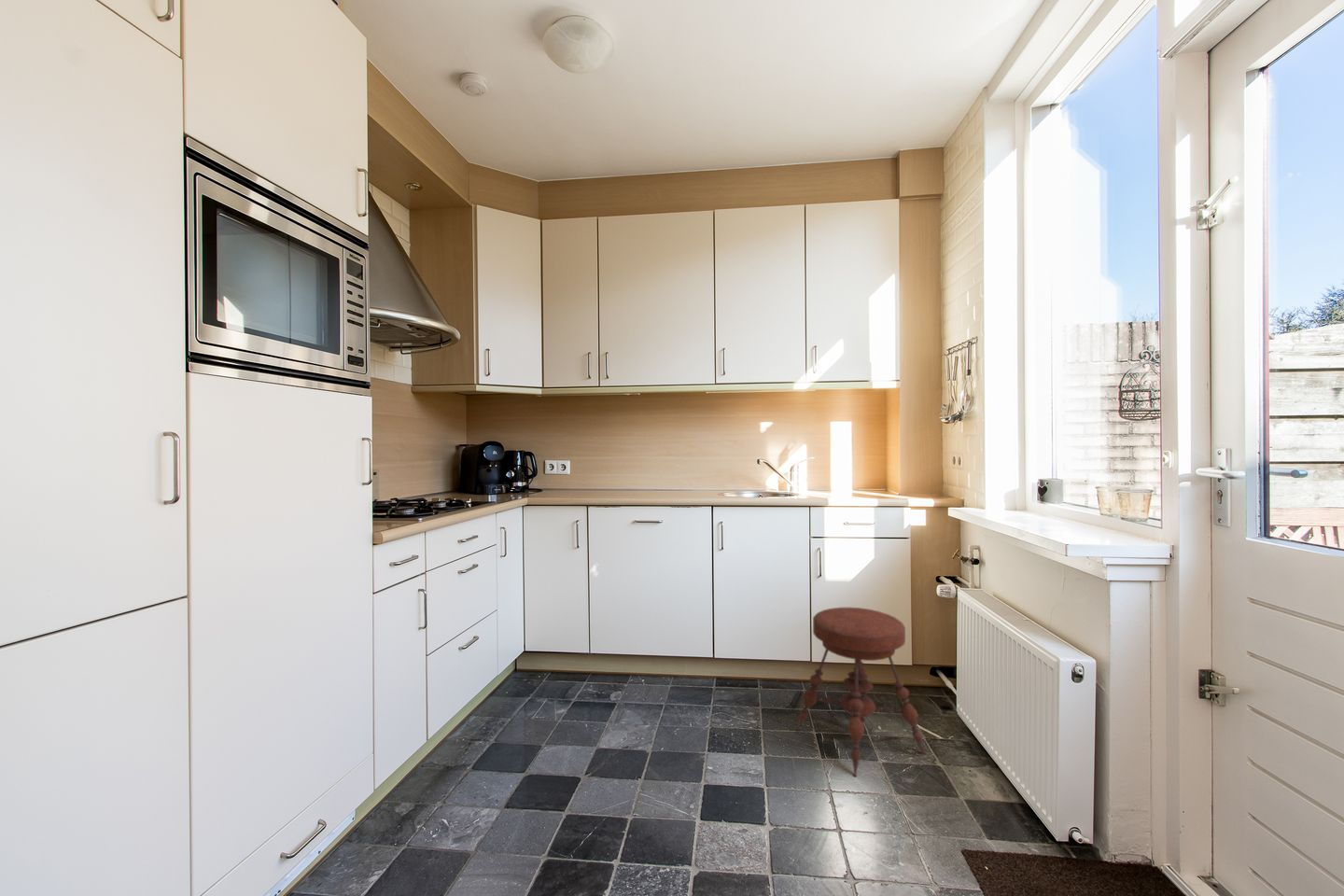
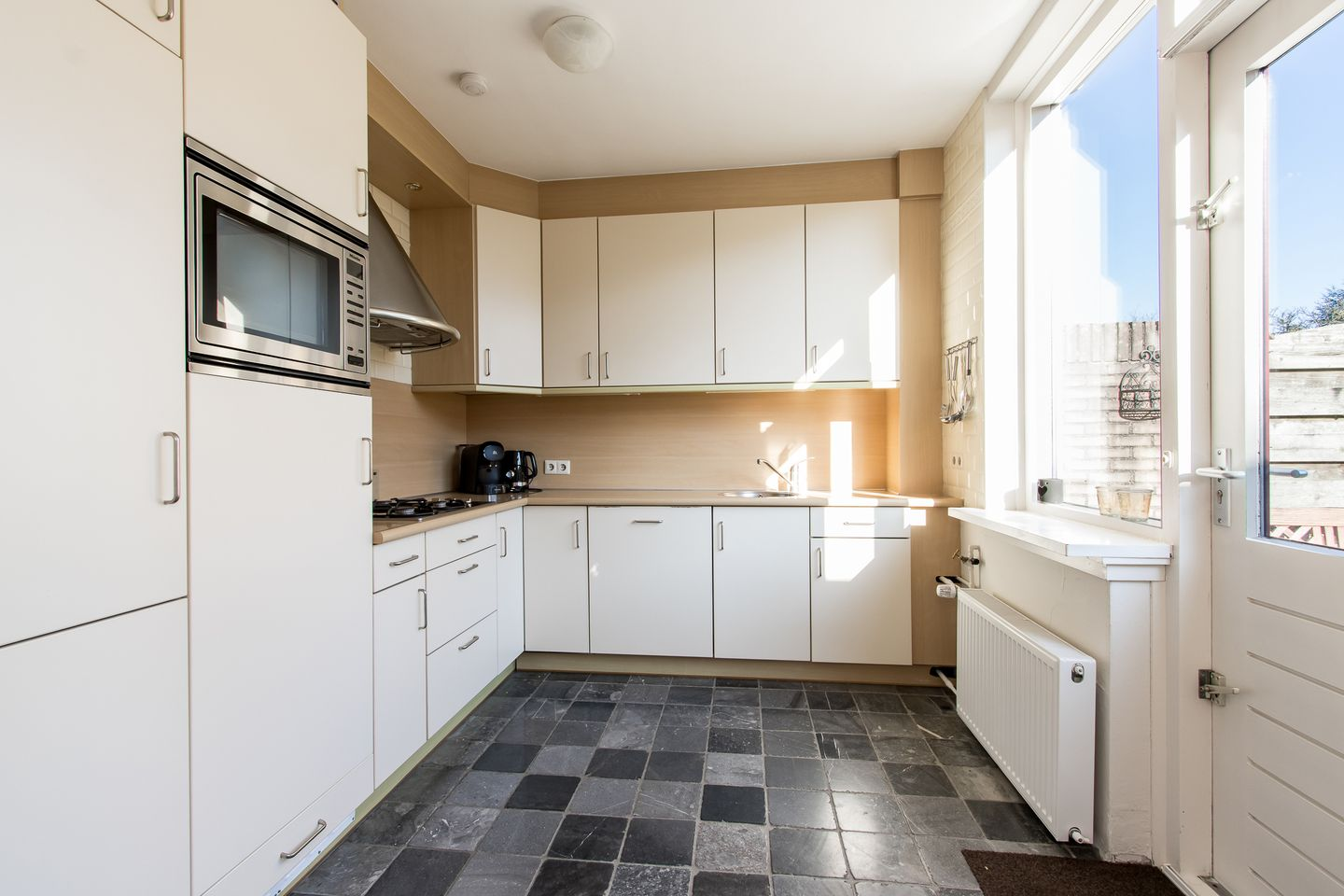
- stool [794,607,927,778]
